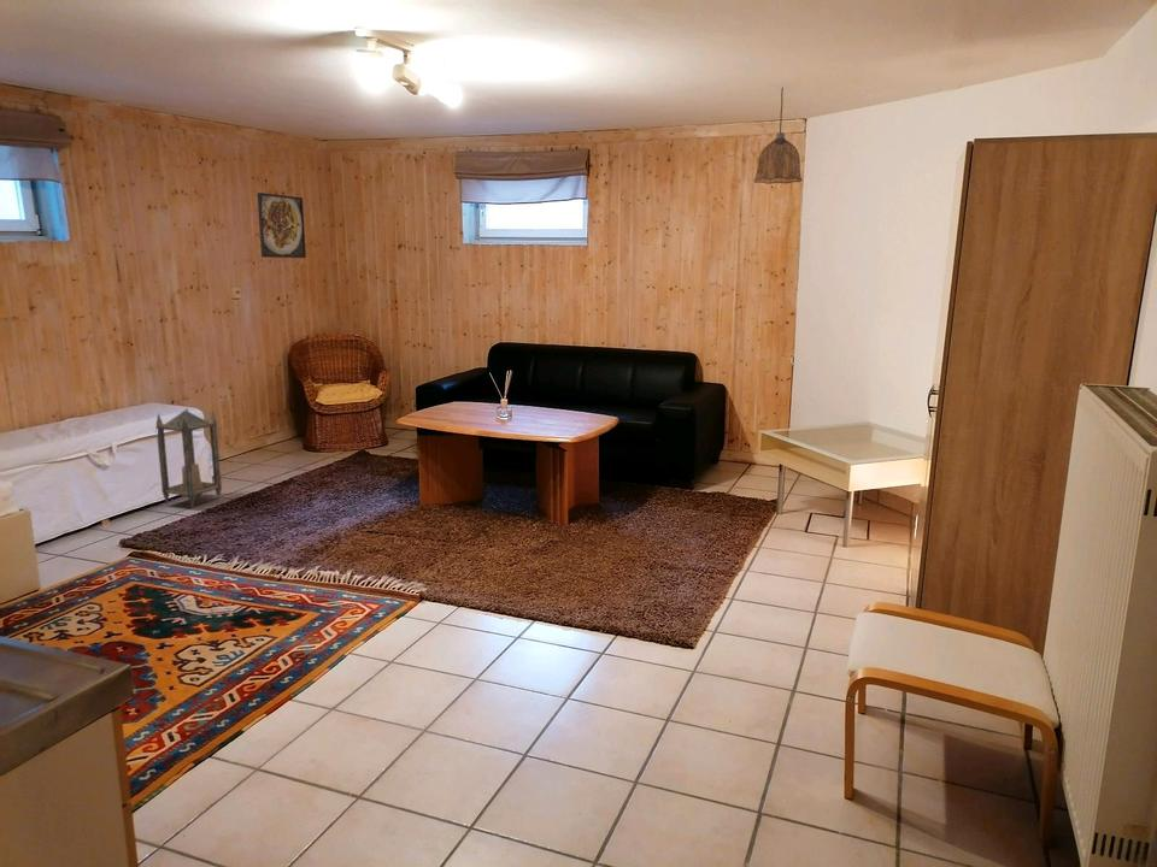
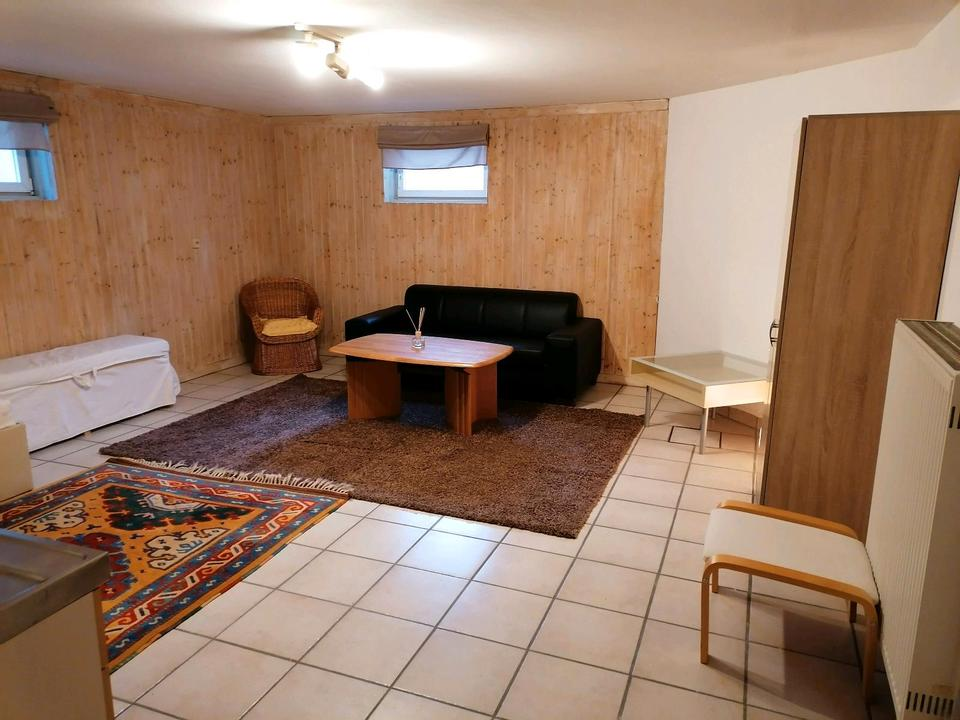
- lantern [154,408,223,509]
- pendant lamp [752,87,804,185]
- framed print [256,191,307,259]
